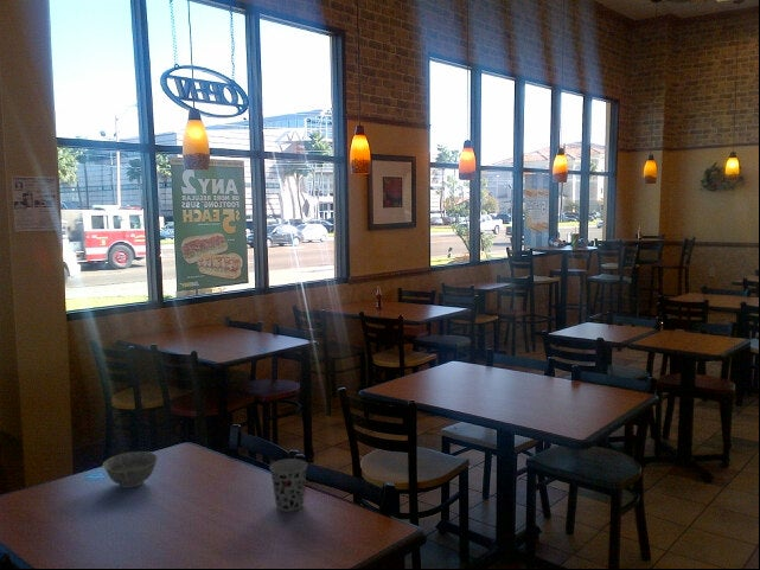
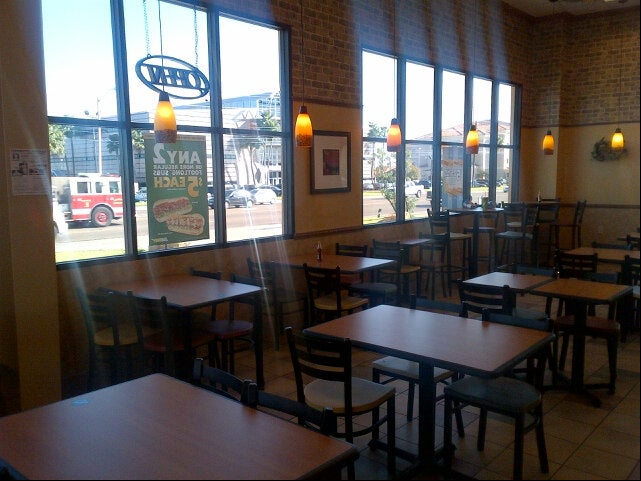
- bowl [102,450,159,489]
- cup [268,457,308,513]
